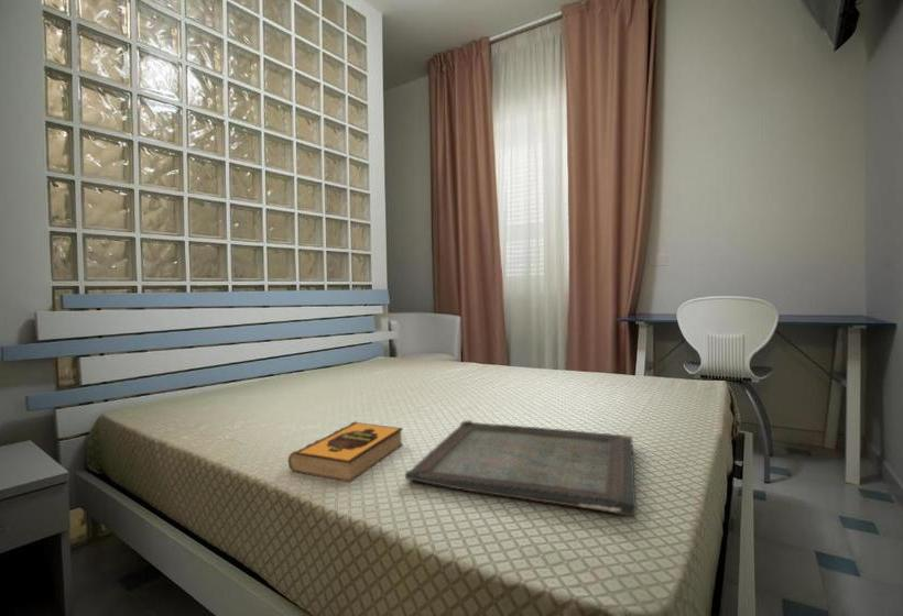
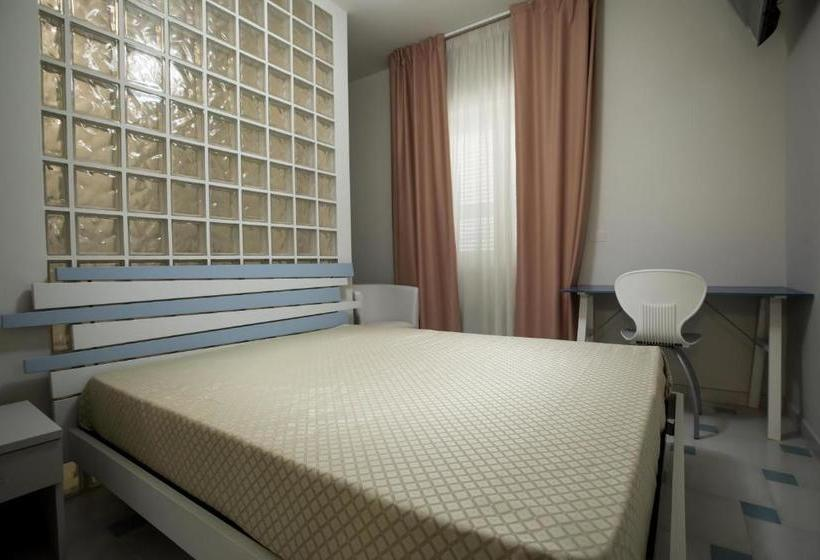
- hardback book [287,420,404,483]
- serving tray [404,419,638,517]
